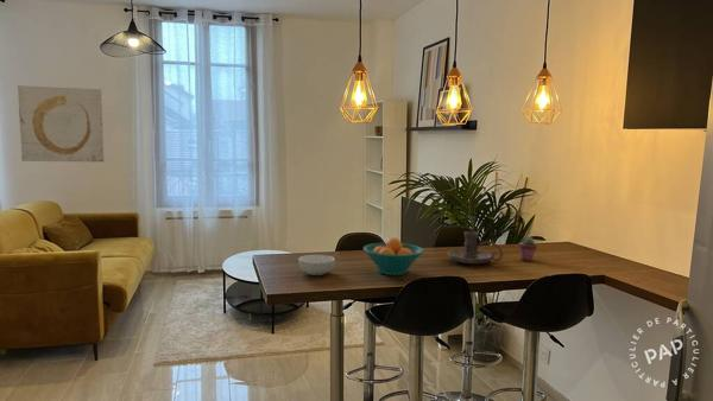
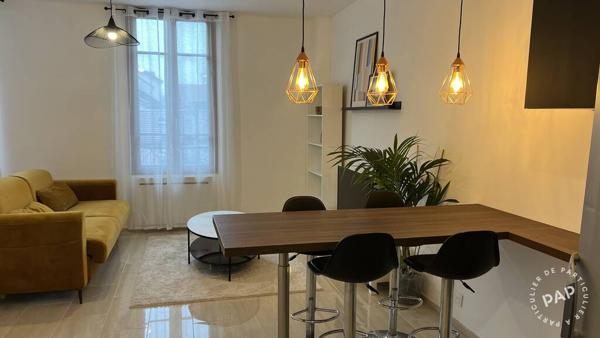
- wall art [17,84,105,163]
- fruit bowl [362,236,425,276]
- candle holder [447,230,504,265]
- potted succulent [517,236,538,262]
- cereal bowl [297,254,336,276]
